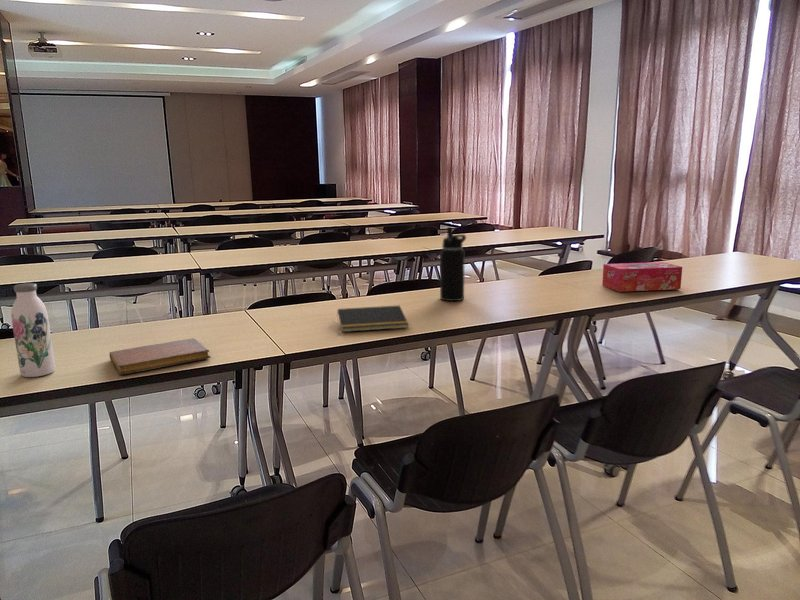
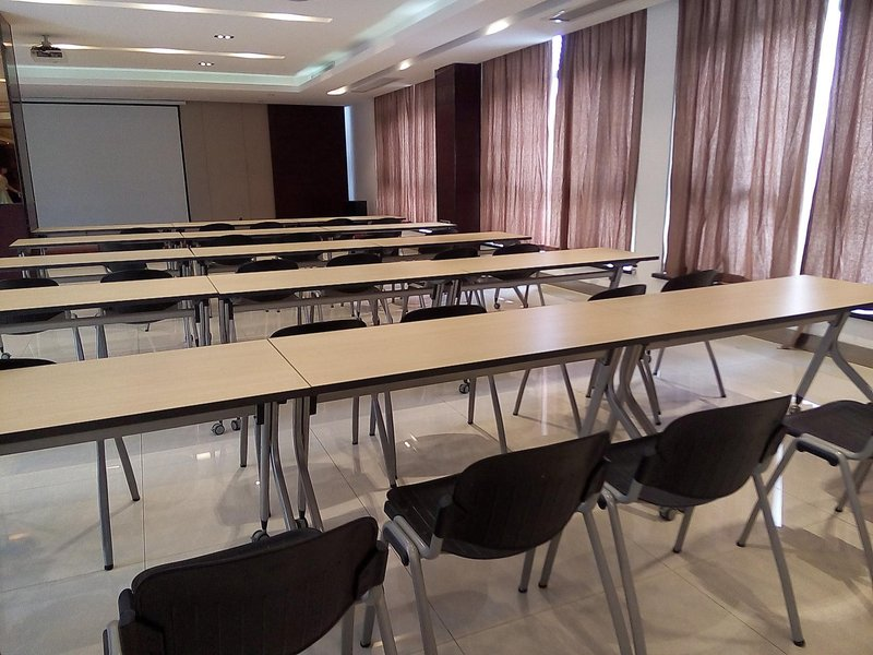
- water bottle [439,226,467,302]
- notebook [108,337,211,375]
- tissue box [601,261,683,293]
- notepad [336,304,410,333]
- water bottle [10,282,56,378]
